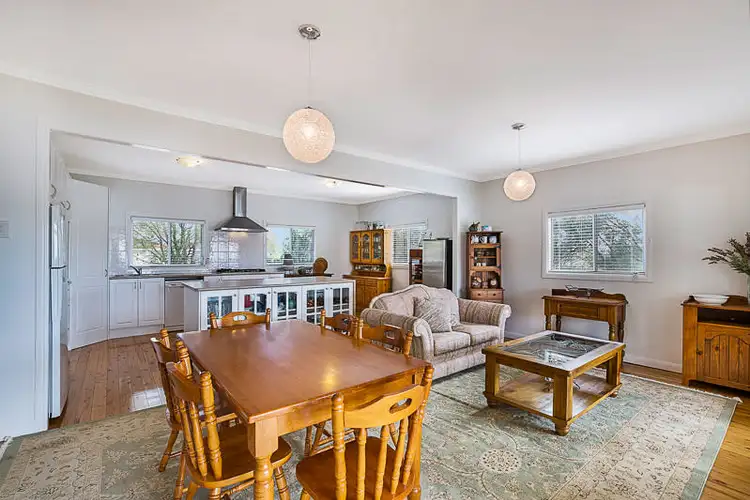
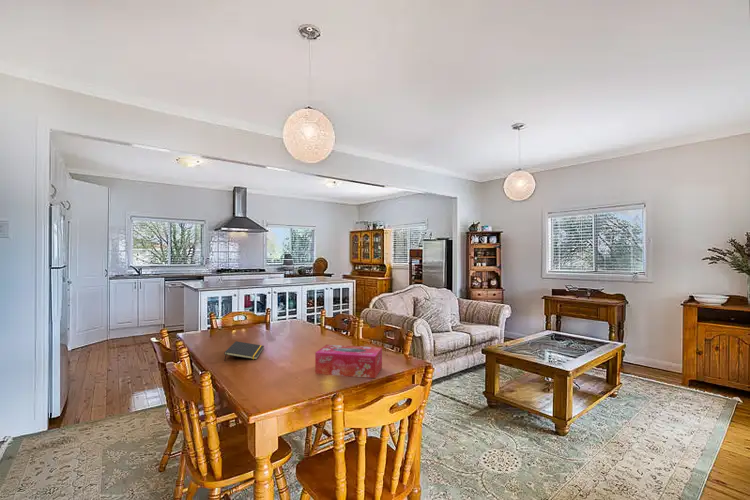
+ notepad [223,340,265,362]
+ tissue box [314,344,383,379]
